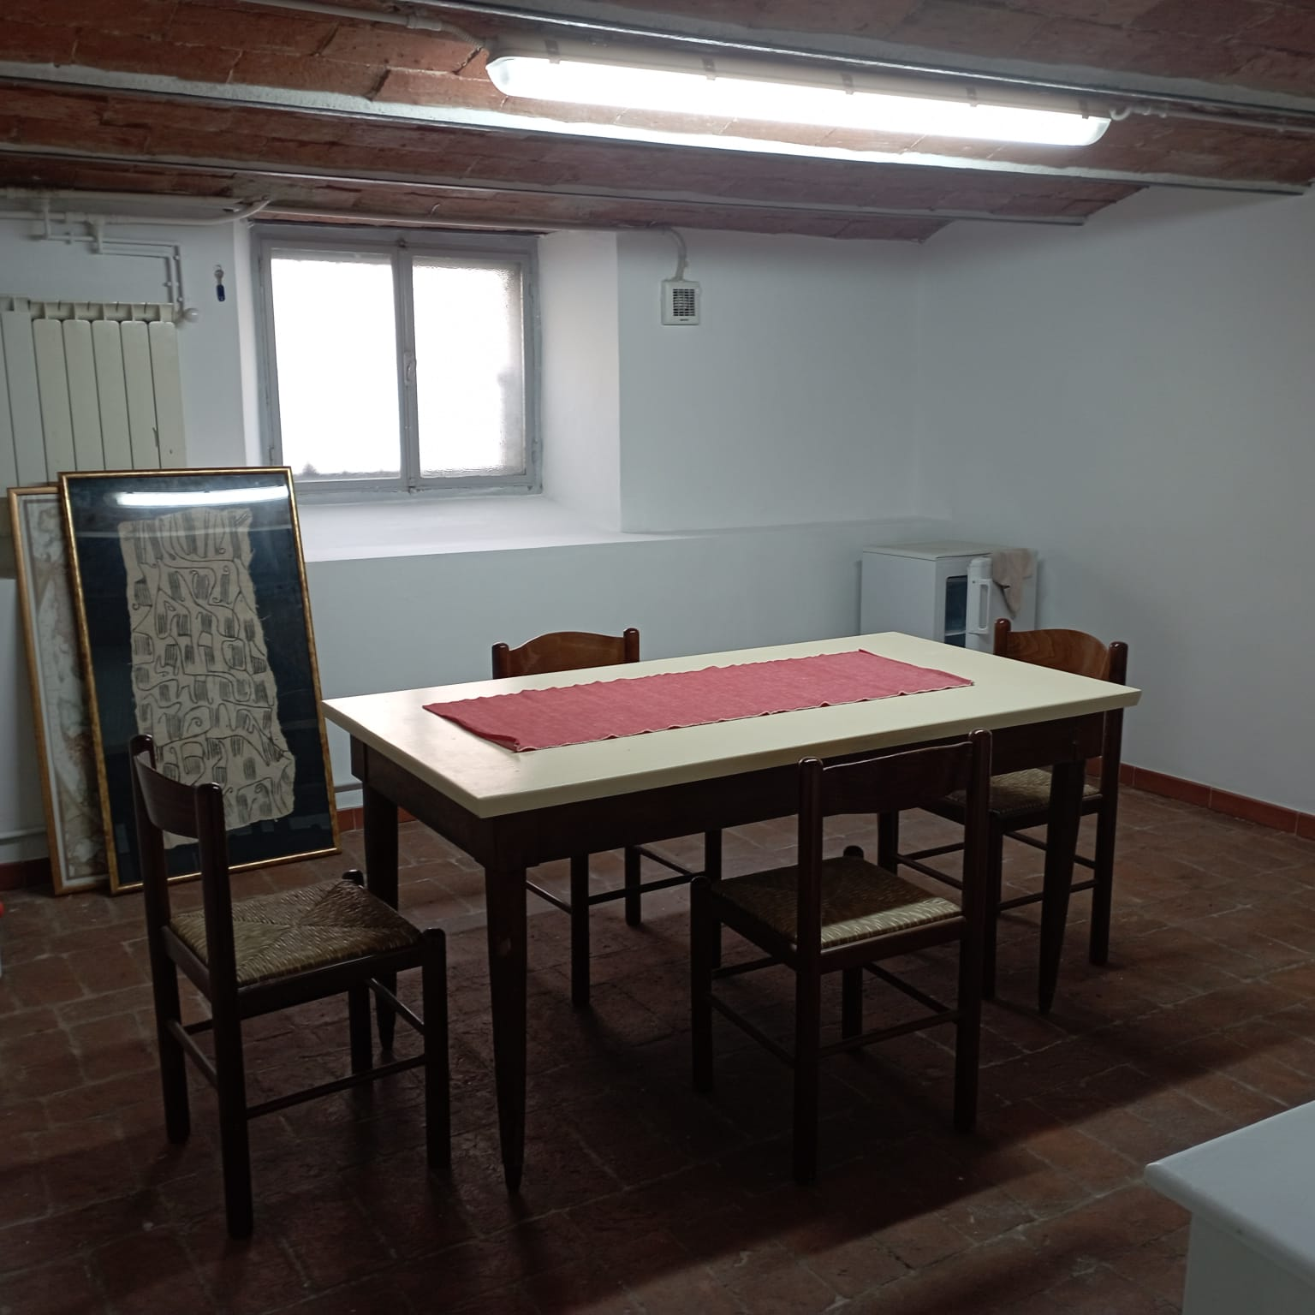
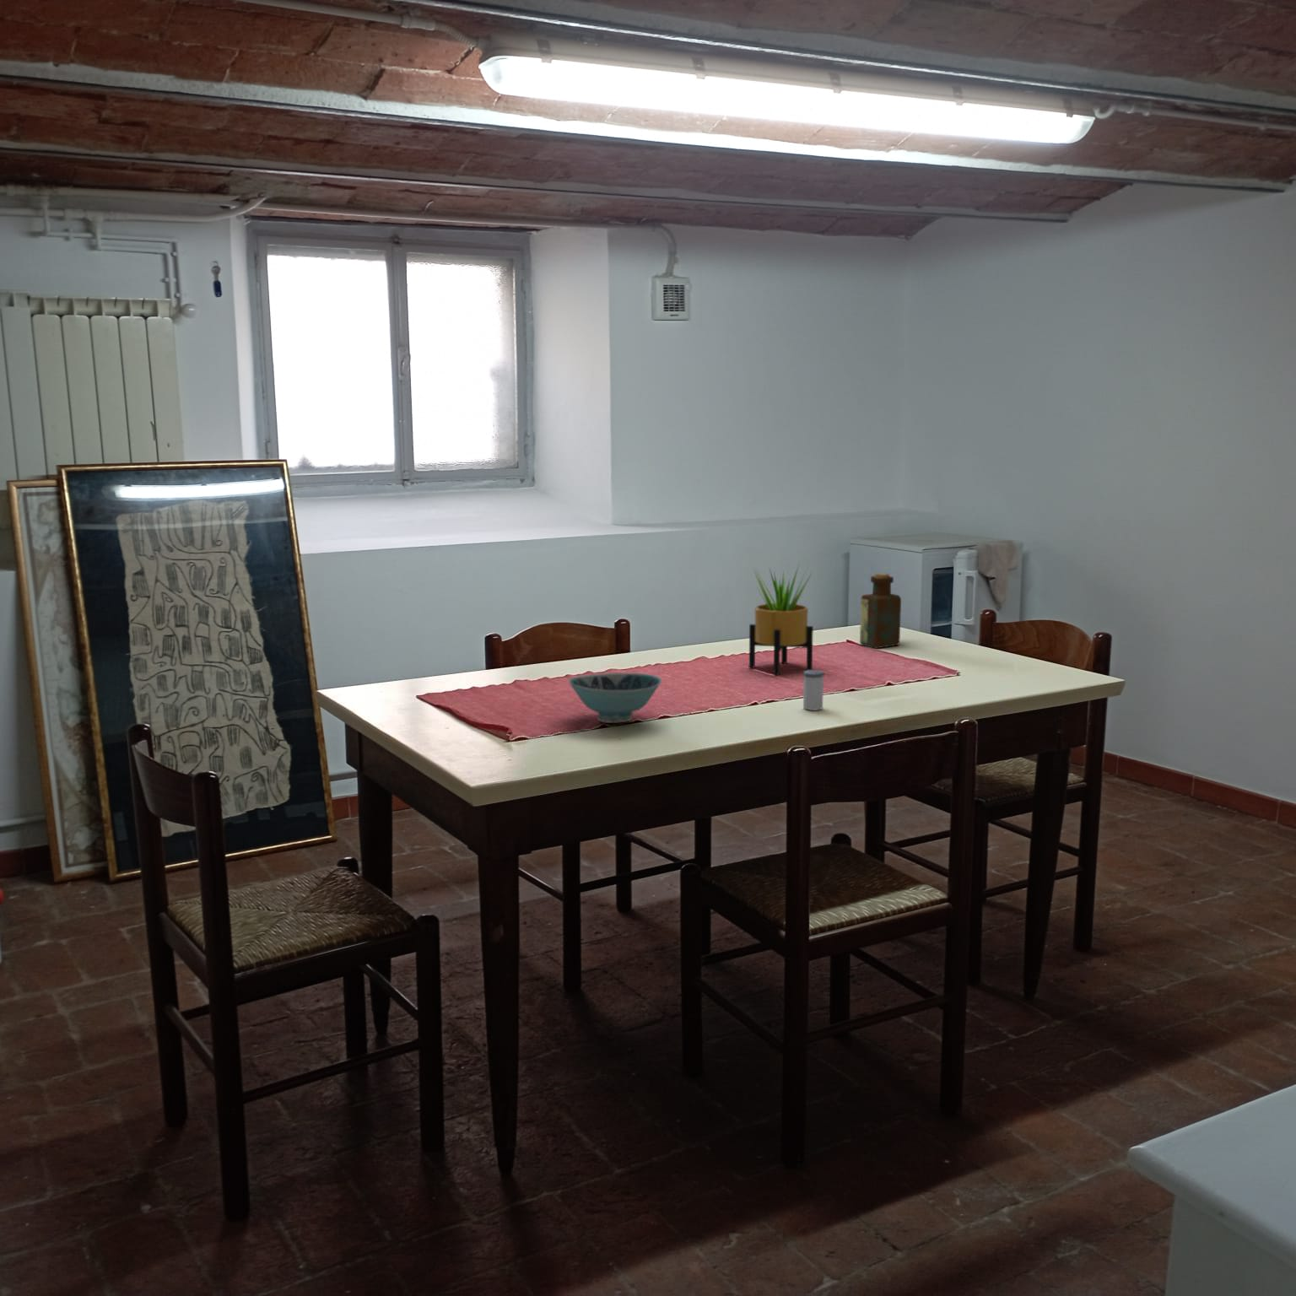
+ bowl [567,672,663,724]
+ bottle [859,572,902,649]
+ potted plant [749,561,814,676]
+ salt shaker [802,669,825,711]
